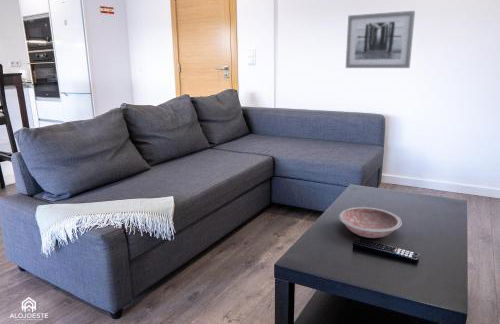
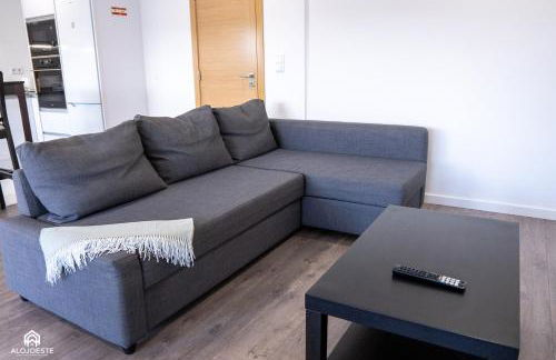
- bowl [338,206,403,239]
- wall art [345,10,416,69]
